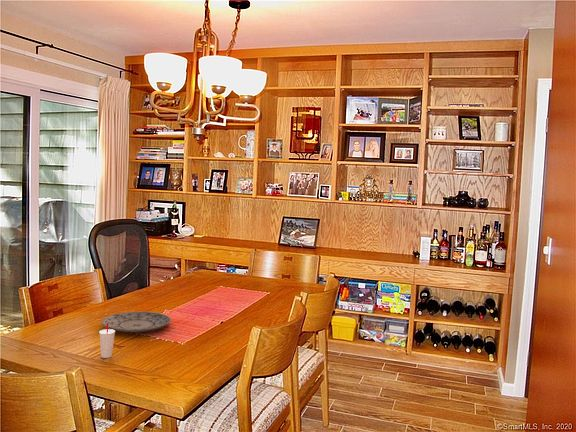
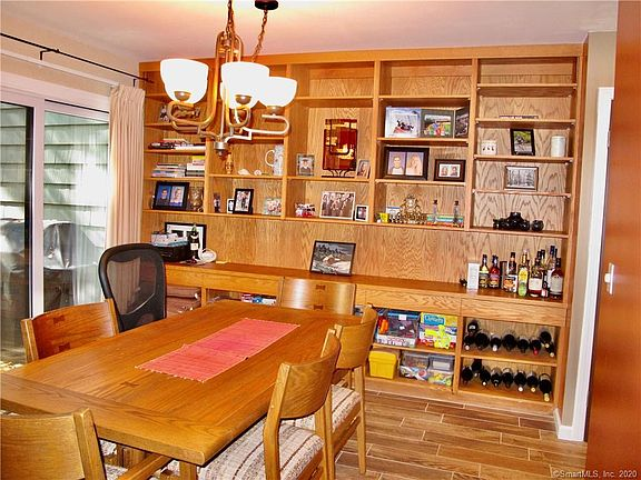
- cup [98,323,116,359]
- plate [100,310,172,333]
